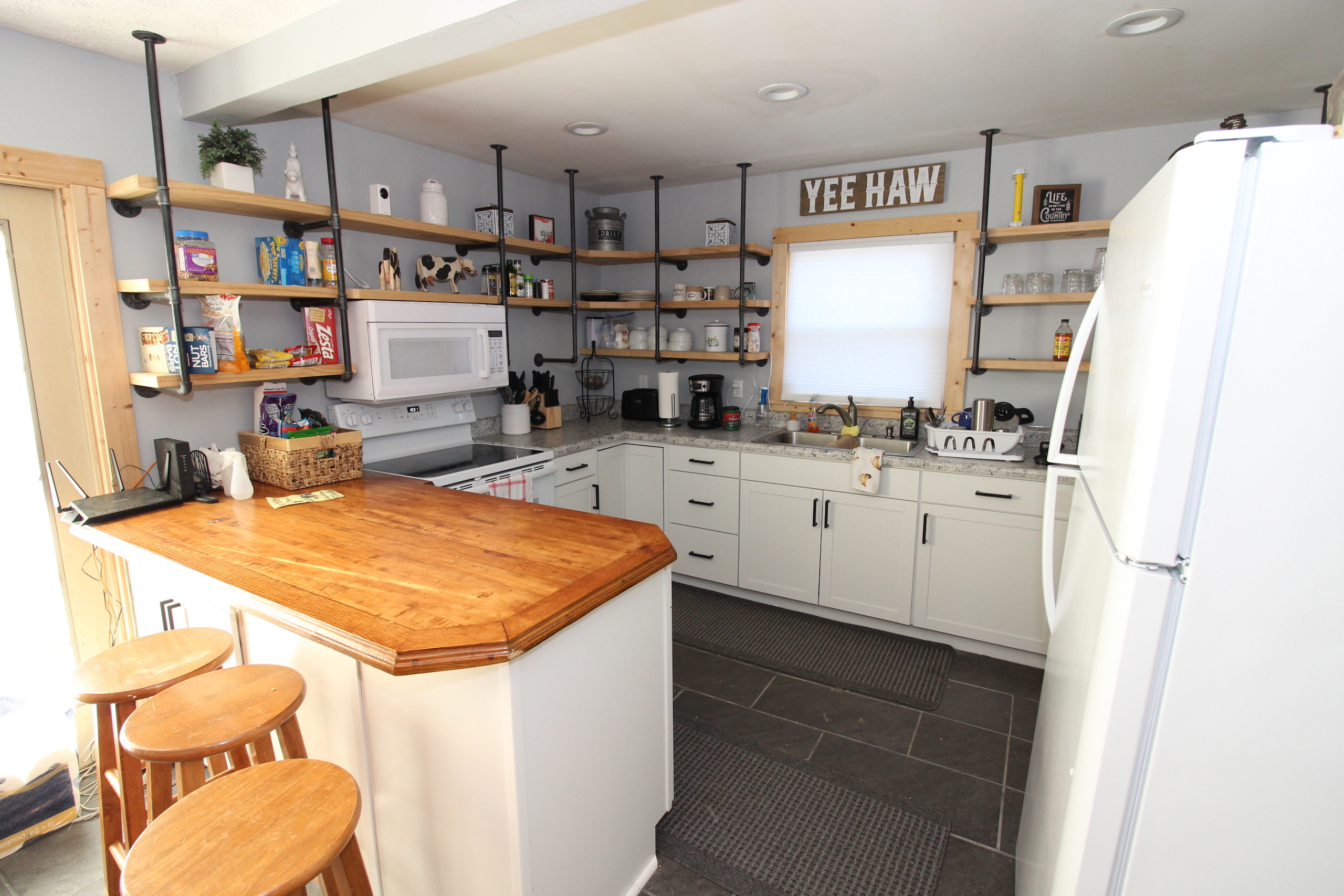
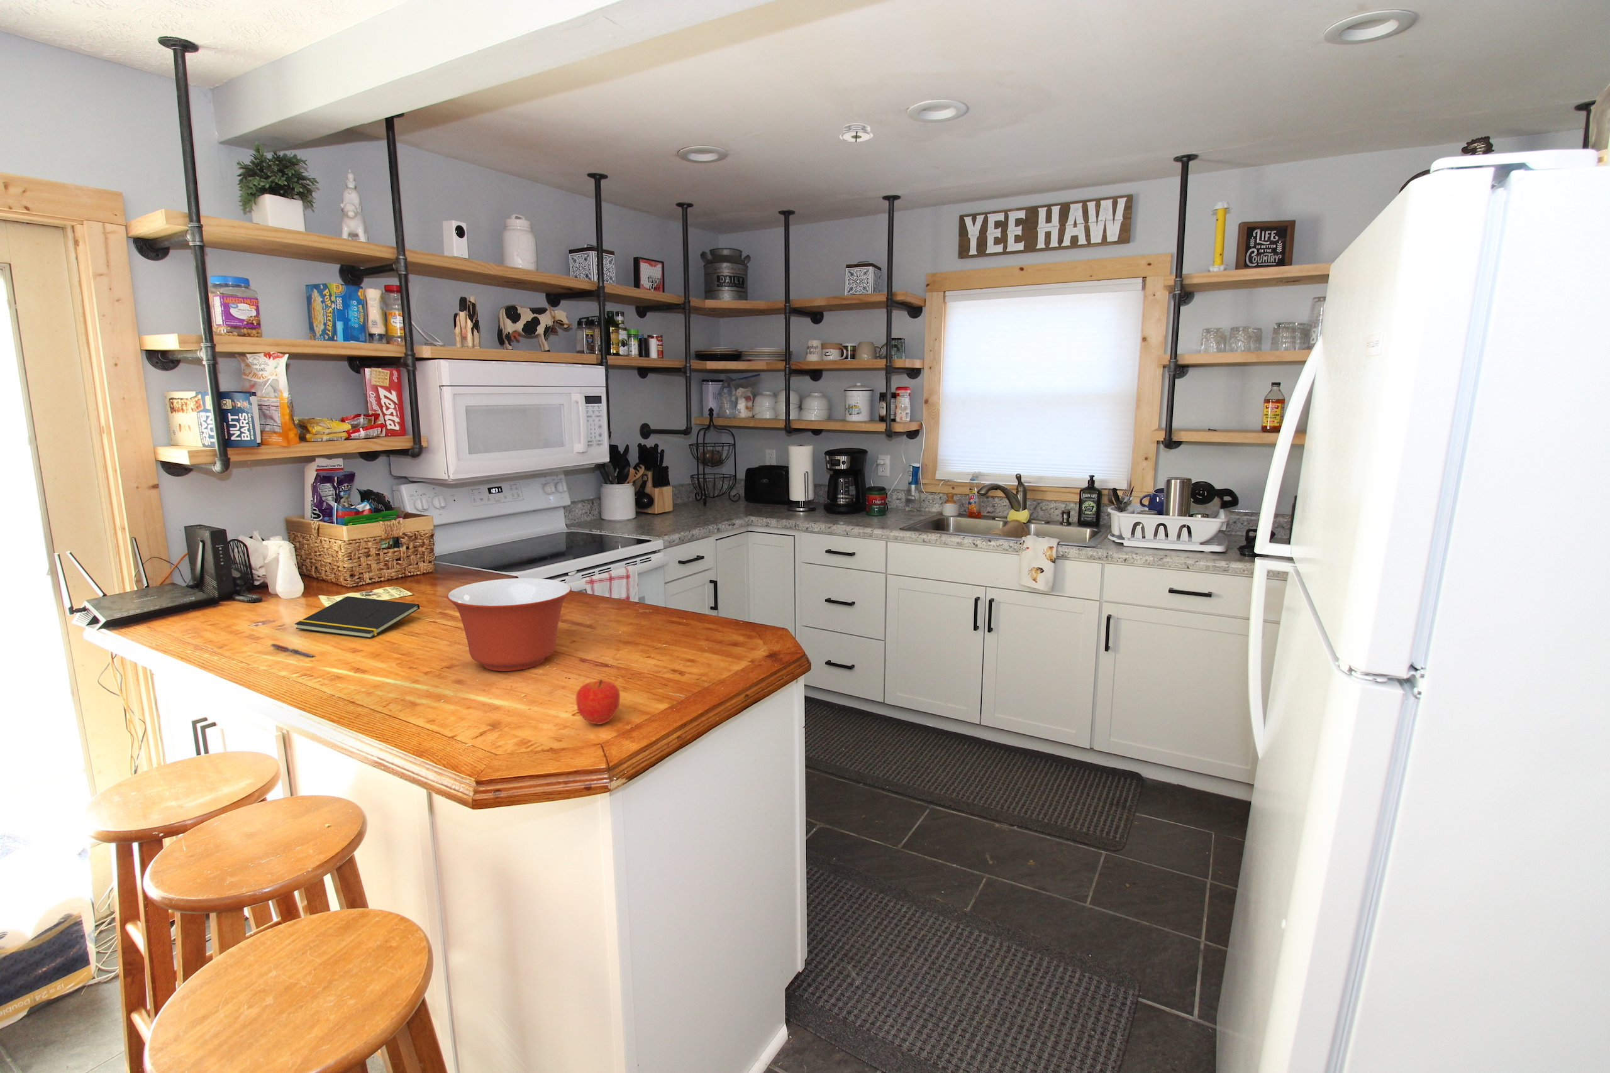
+ smoke detector [837,122,873,144]
+ pen [270,643,315,659]
+ fruit [575,679,621,726]
+ notepad [295,596,420,638]
+ mixing bowl [447,577,573,672]
